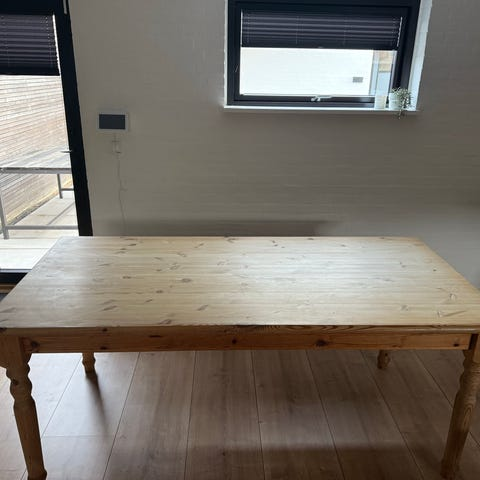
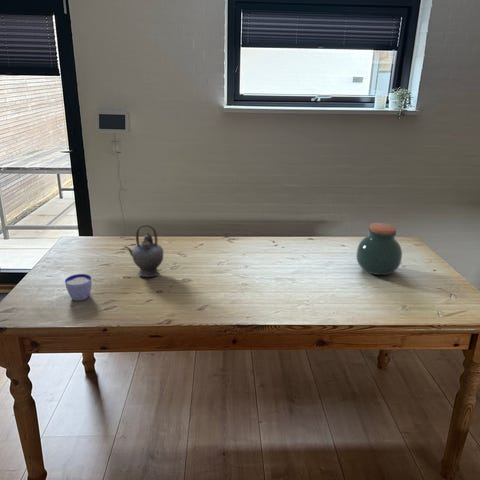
+ cup [64,273,93,302]
+ jar [355,222,403,276]
+ teapot [124,223,165,278]
